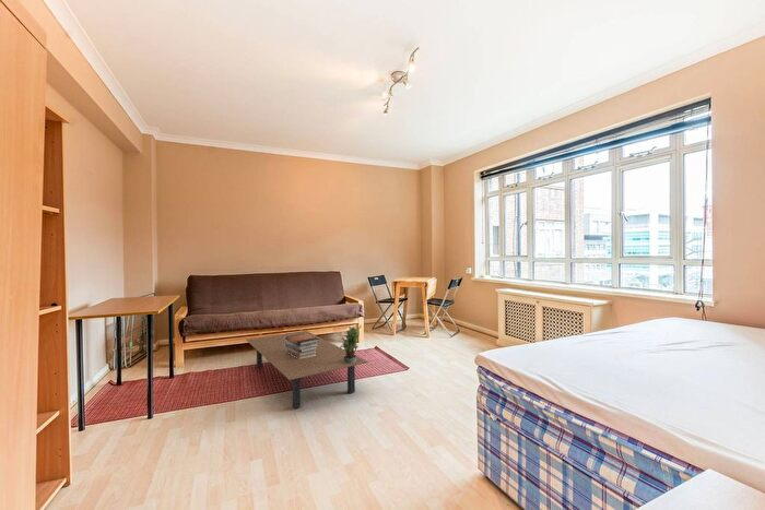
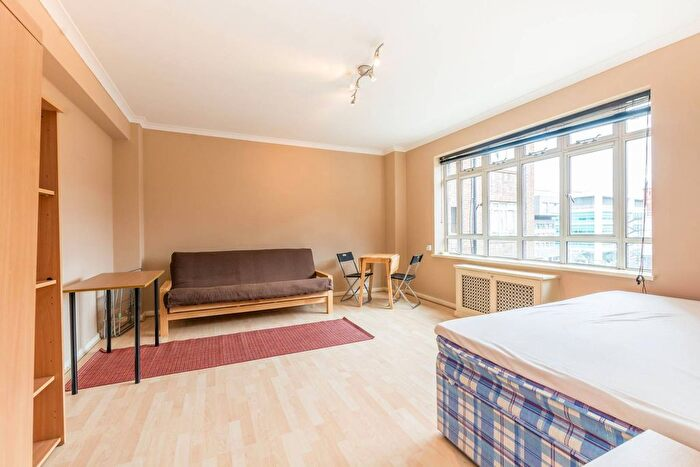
- book stack [285,333,319,359]
- potted plant [338,324,363,363]
- coffee table [245,330,369,410]
